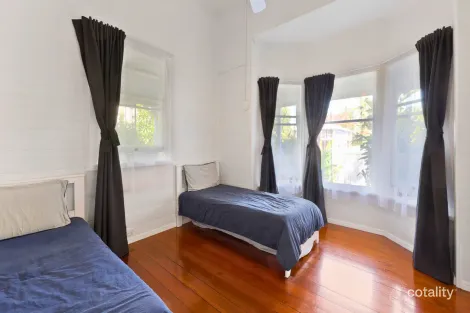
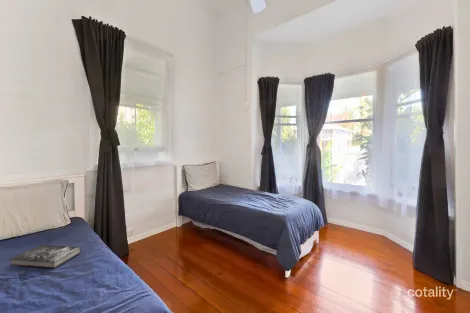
+ book [9,244,82,269]
